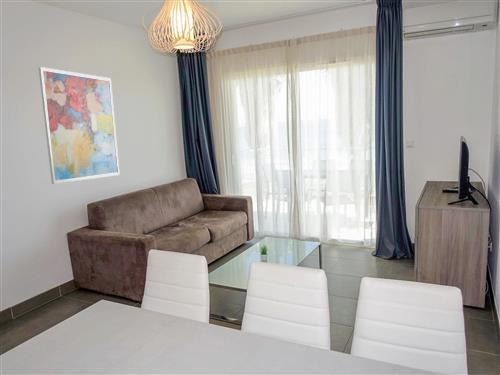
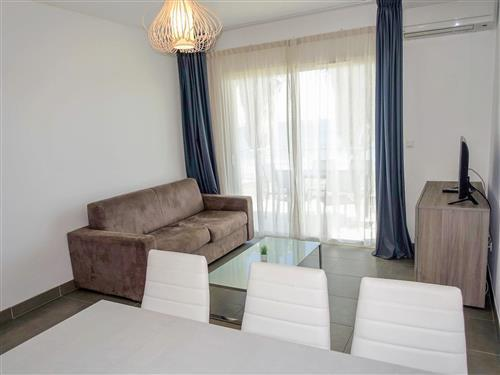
- wall art [37,66,121,185]
